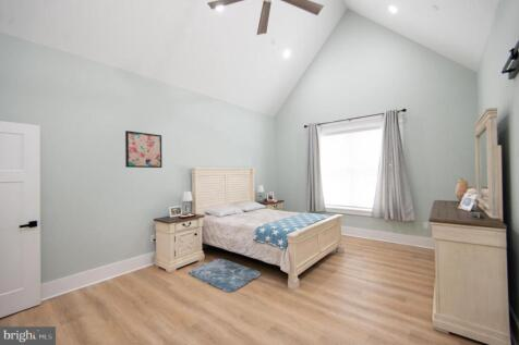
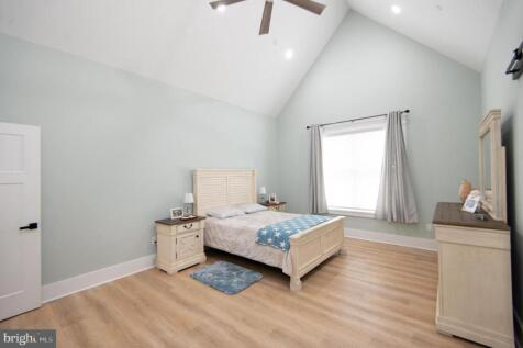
- wall art [124,130,164,169]
